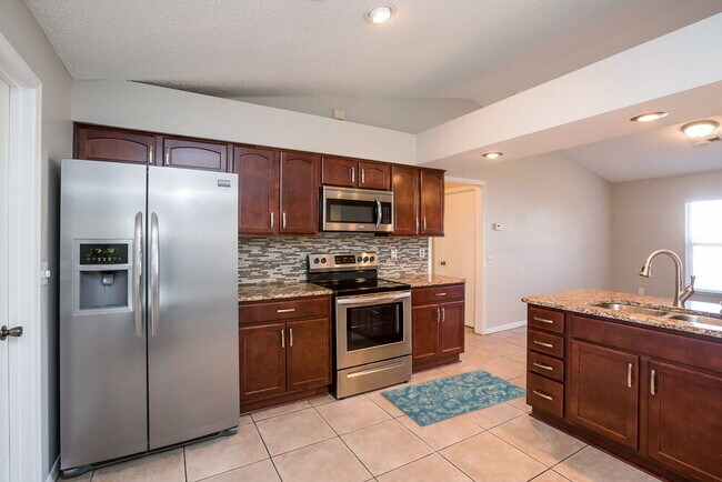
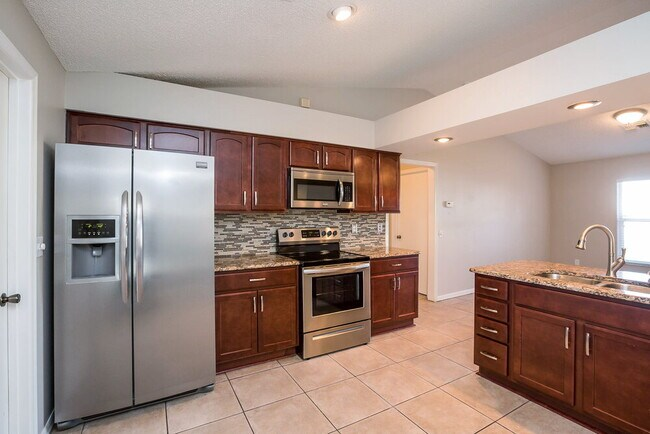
- rug [380,369,527,428]
